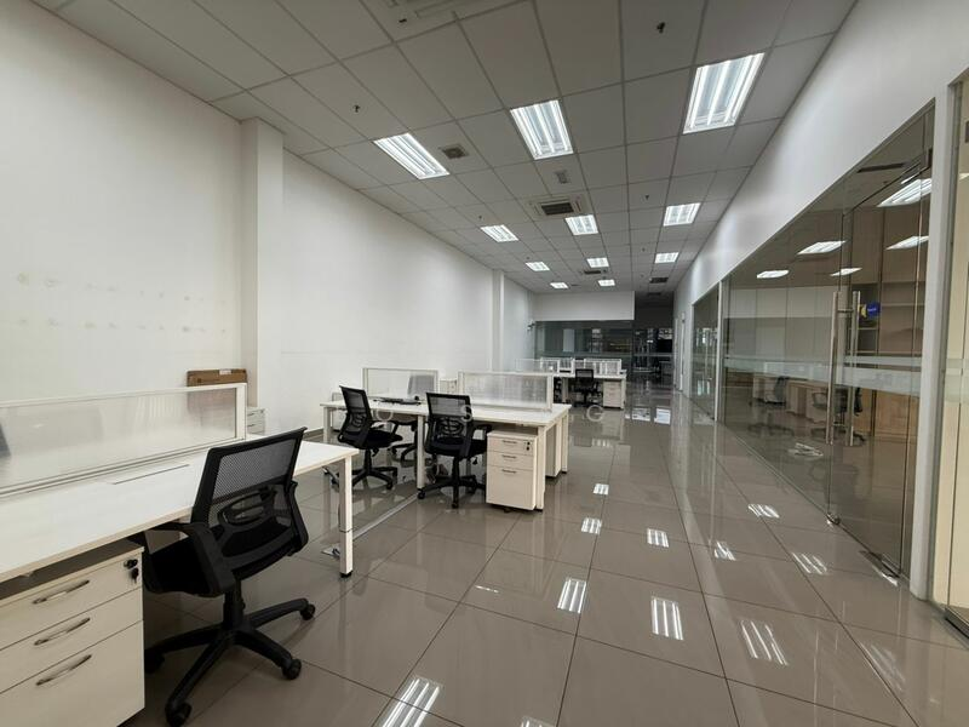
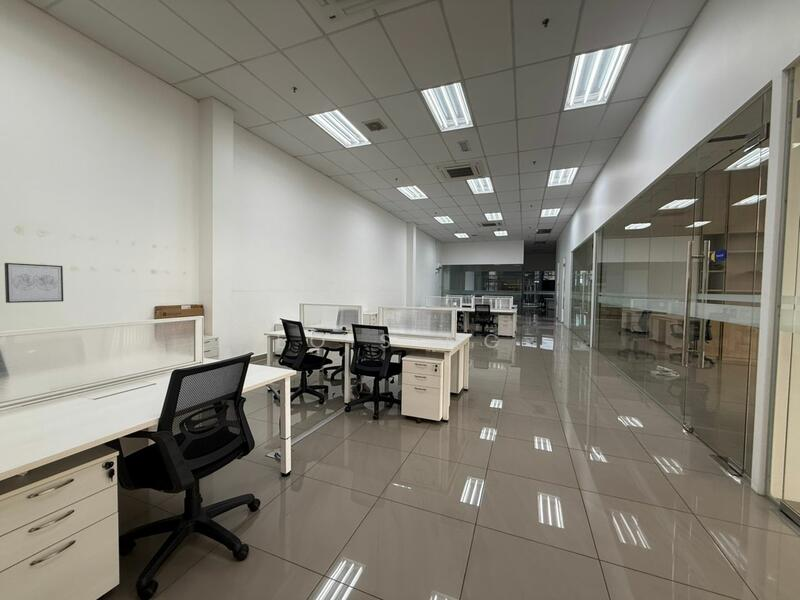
+ wall art [3,262,64,304]
